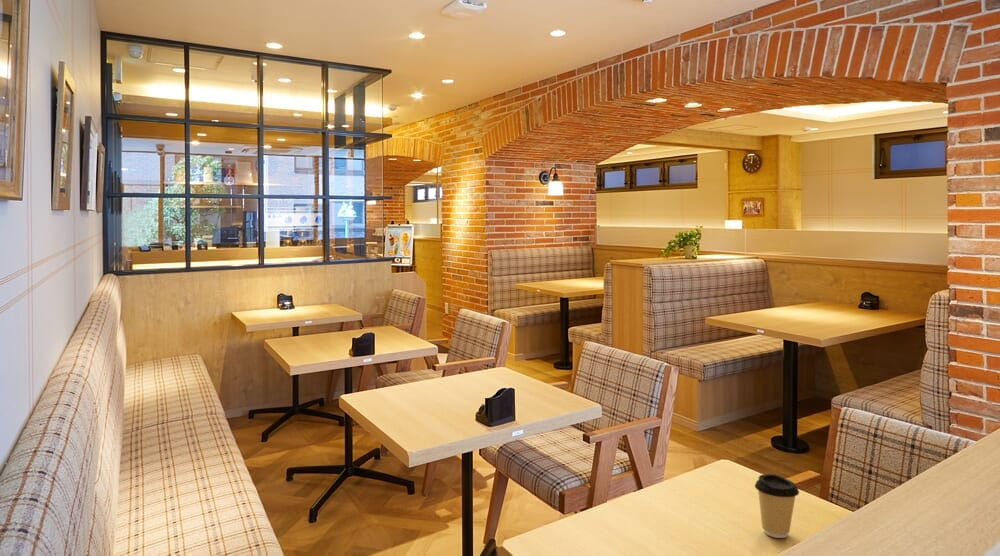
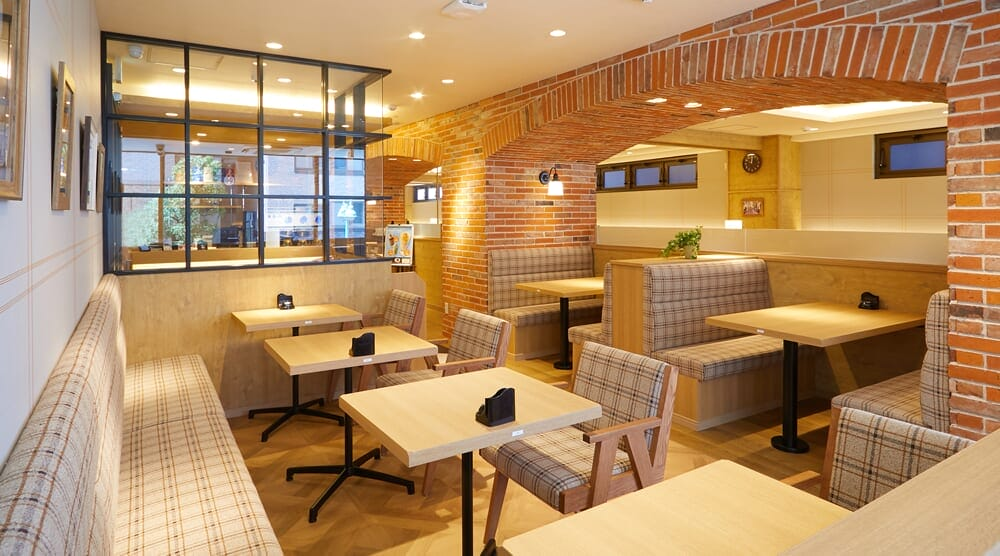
- coffee cup [754,473,800,539]
